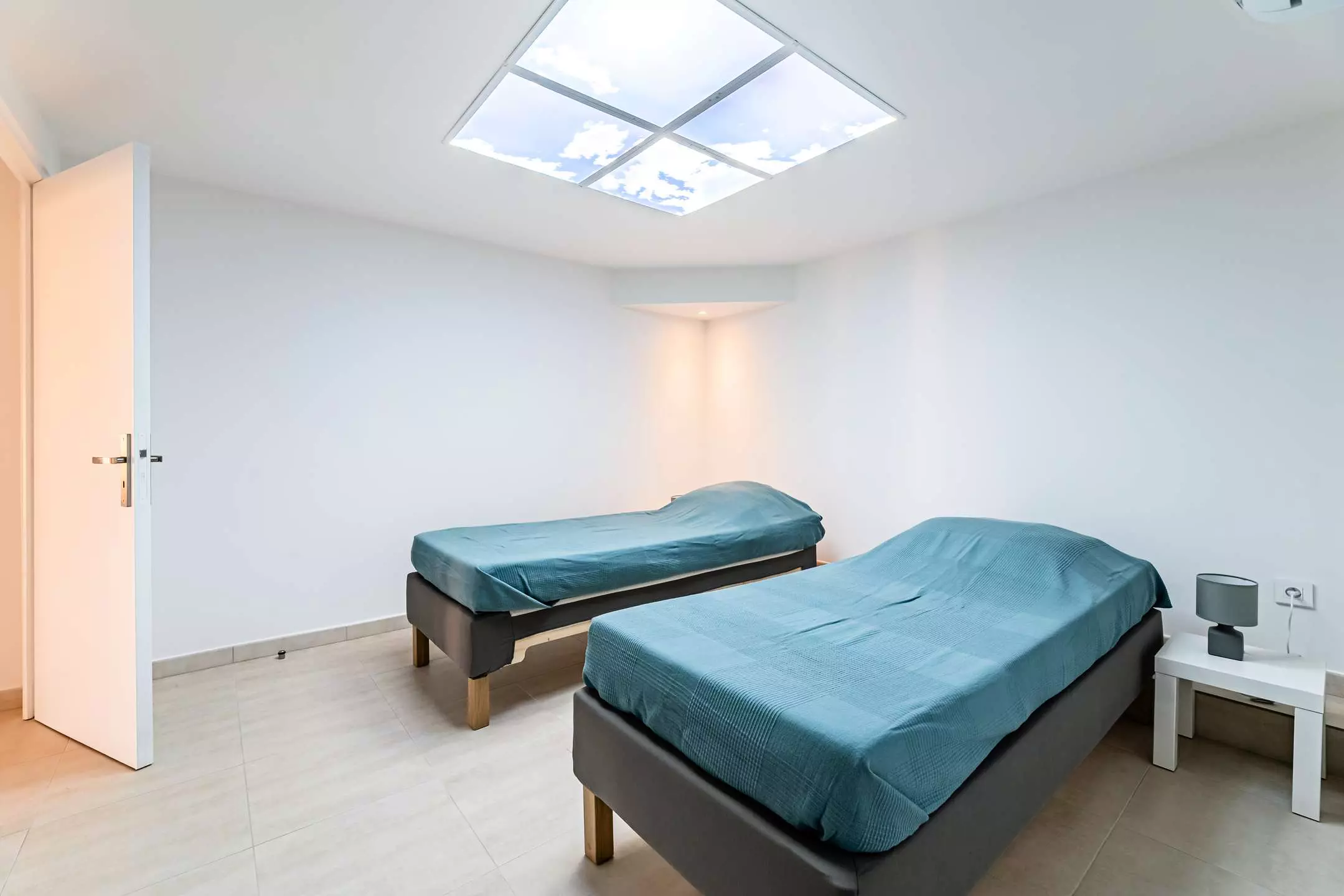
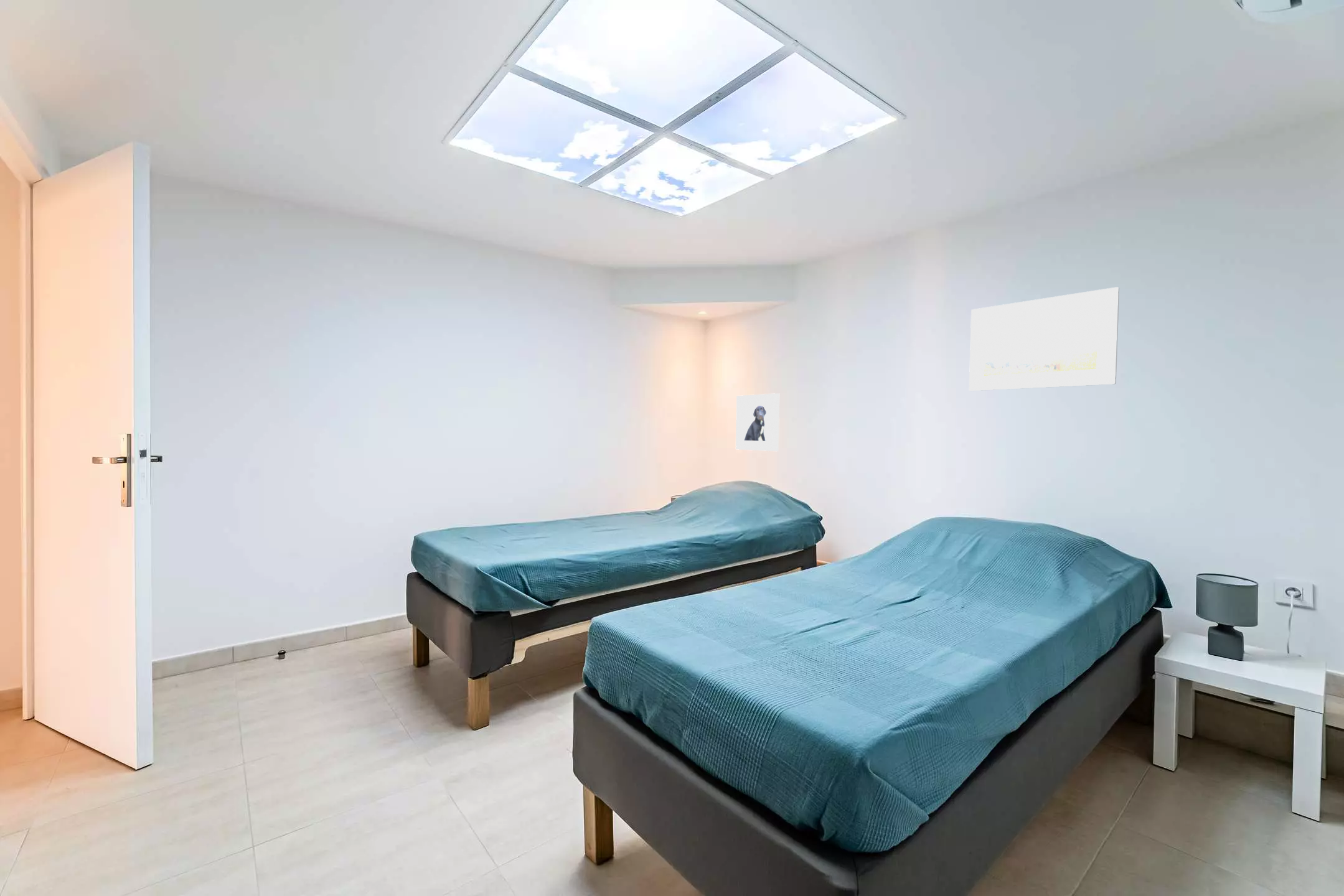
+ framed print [735,393,780,452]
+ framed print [969,286,1120,391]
